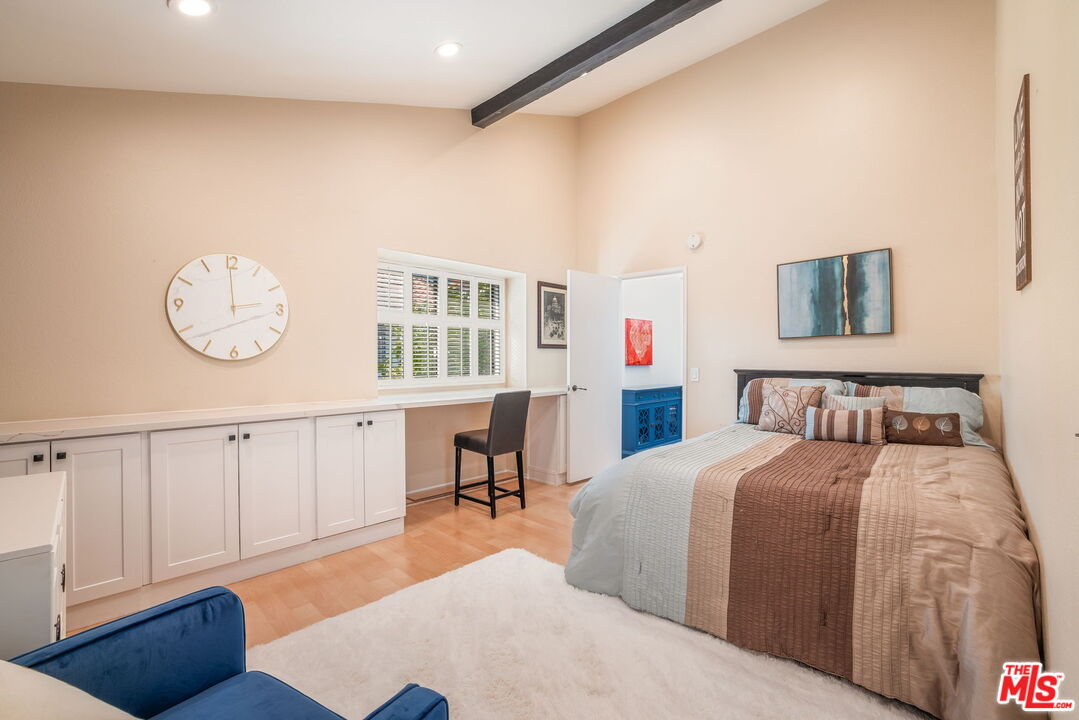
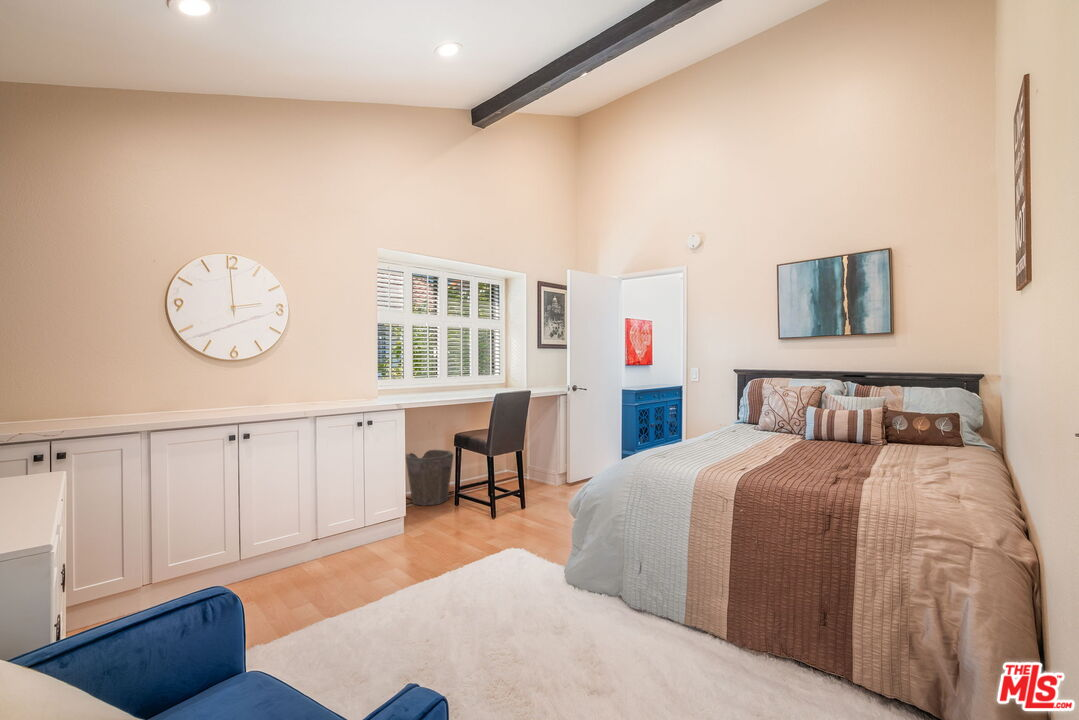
+ waste bin [405,449,455,507]
